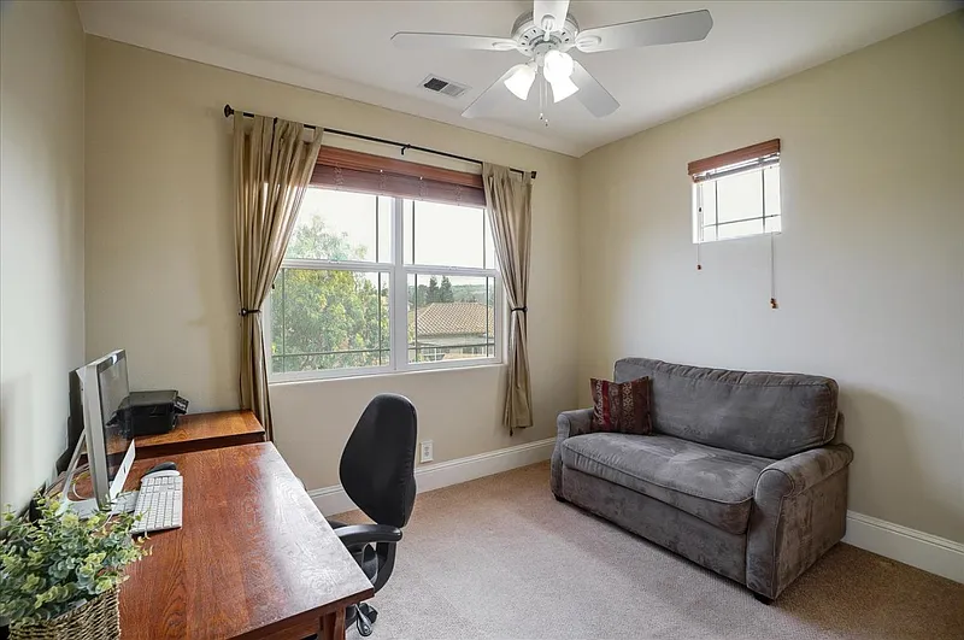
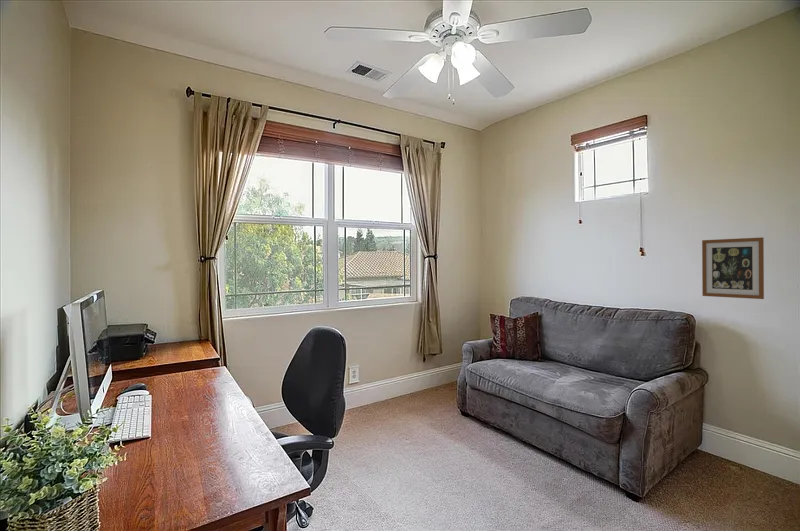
+ wall art [701,236,765,300]
